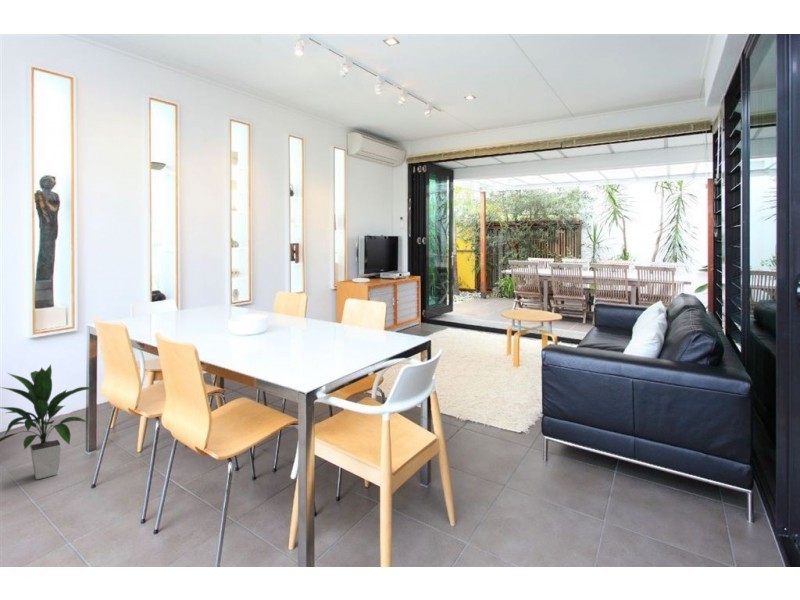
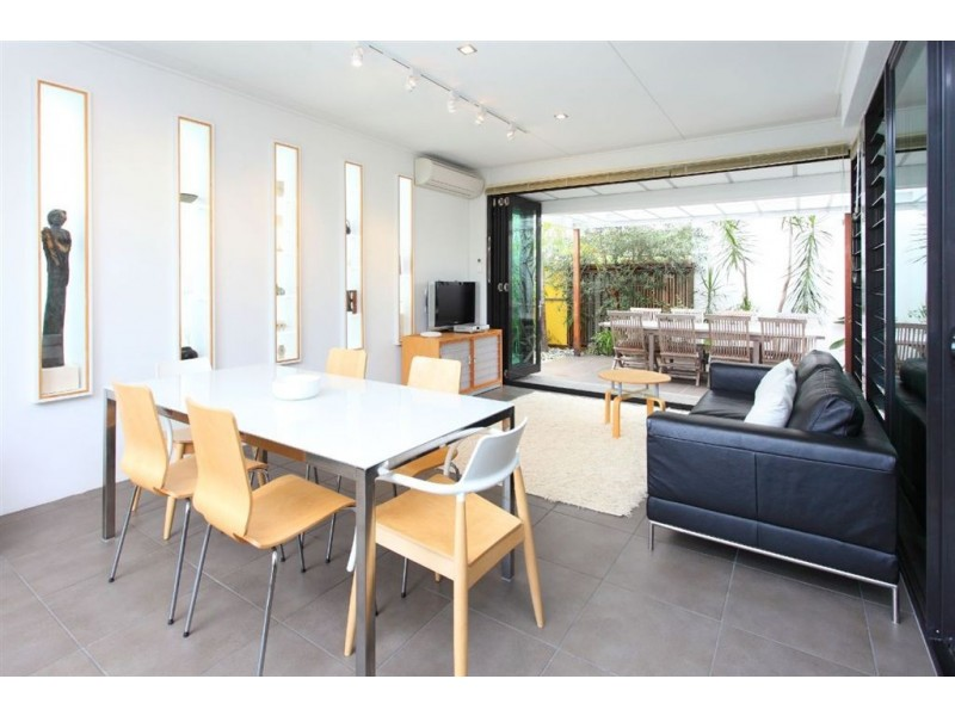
- indoor plant [0,363,94,480]
